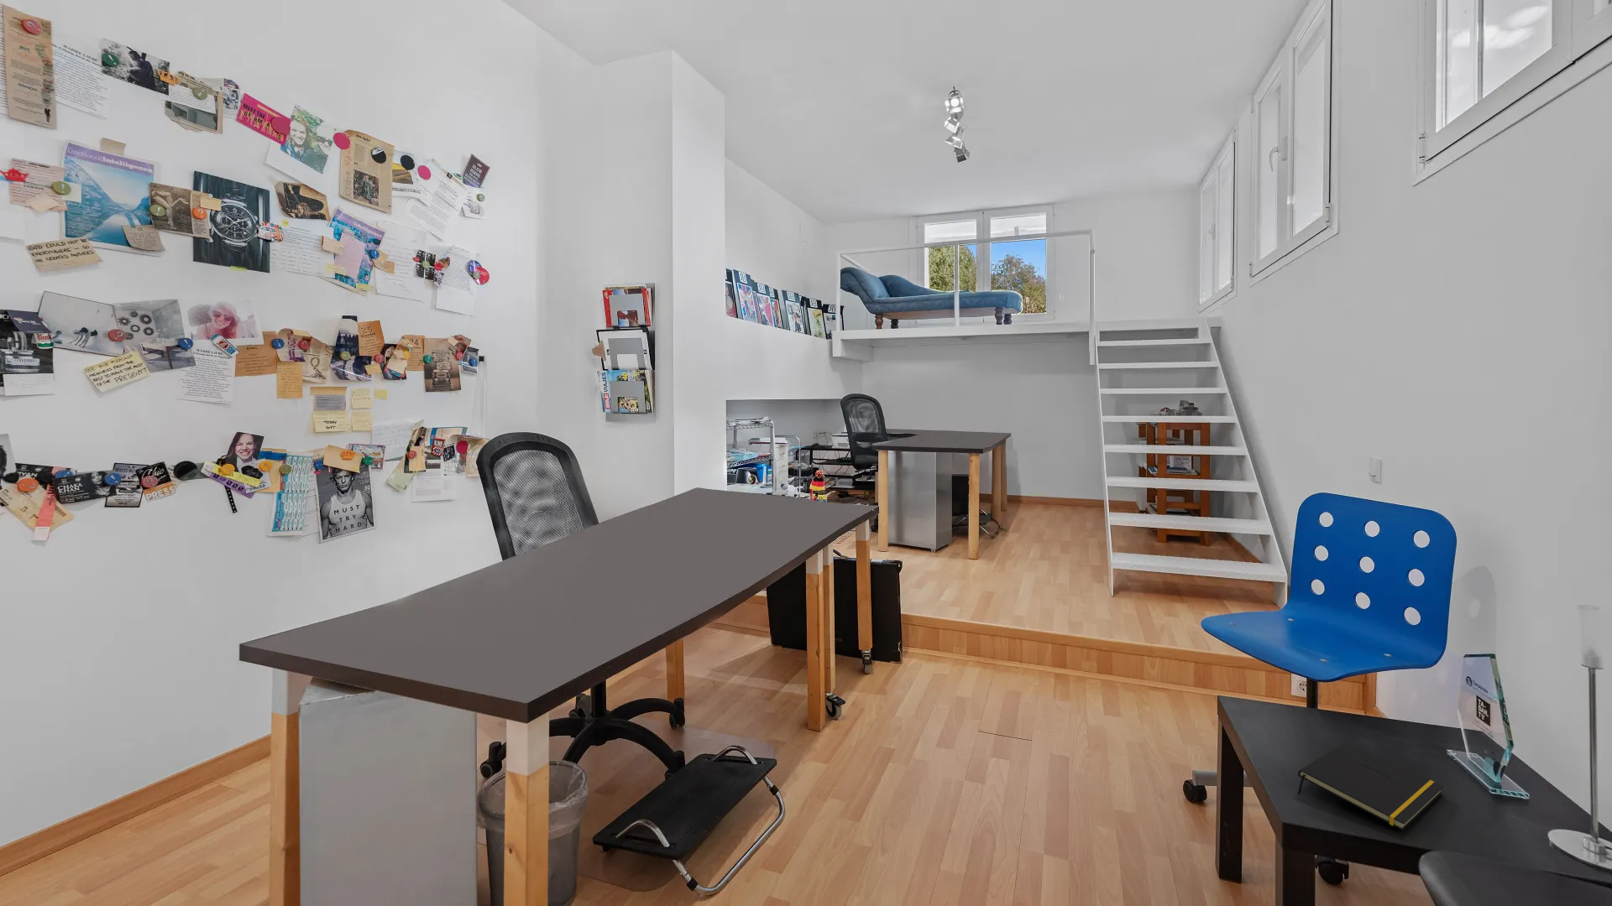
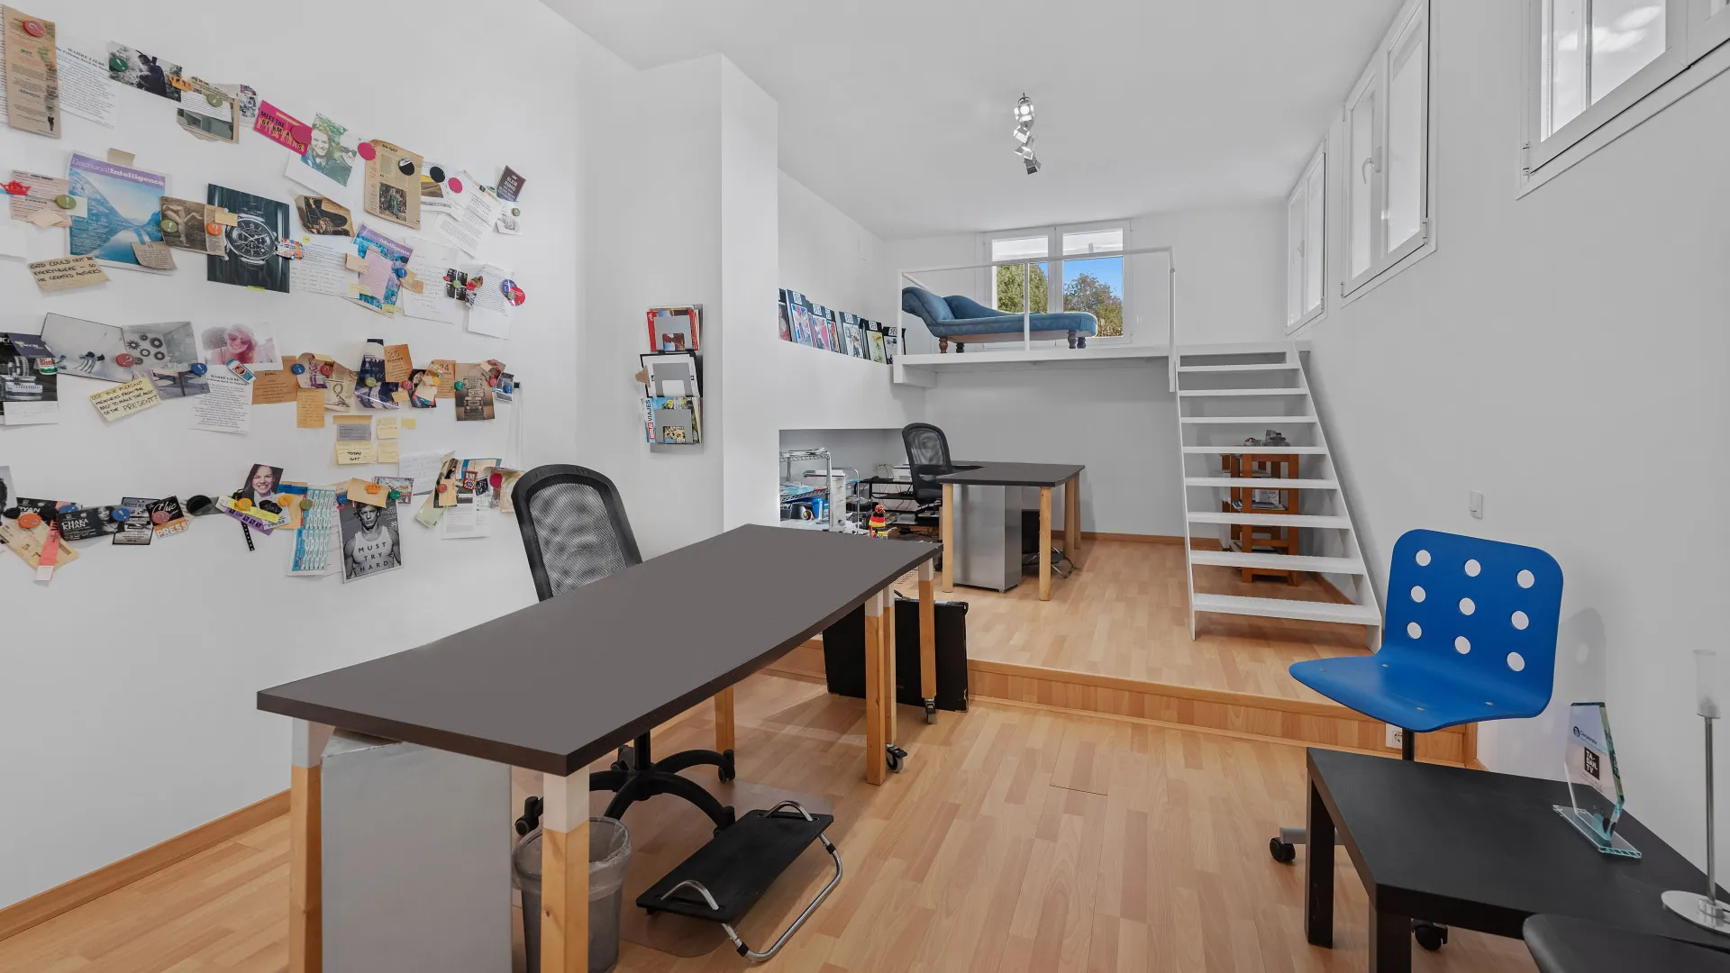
- notepad [1298,740,1444,831]
